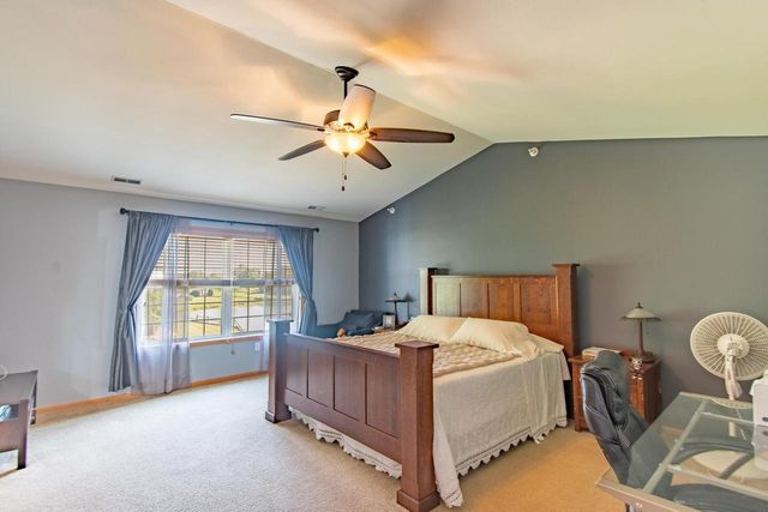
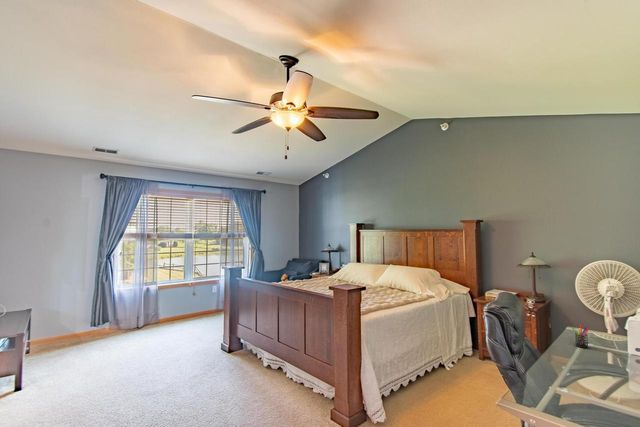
+ pen holder [570,323,590,349]
